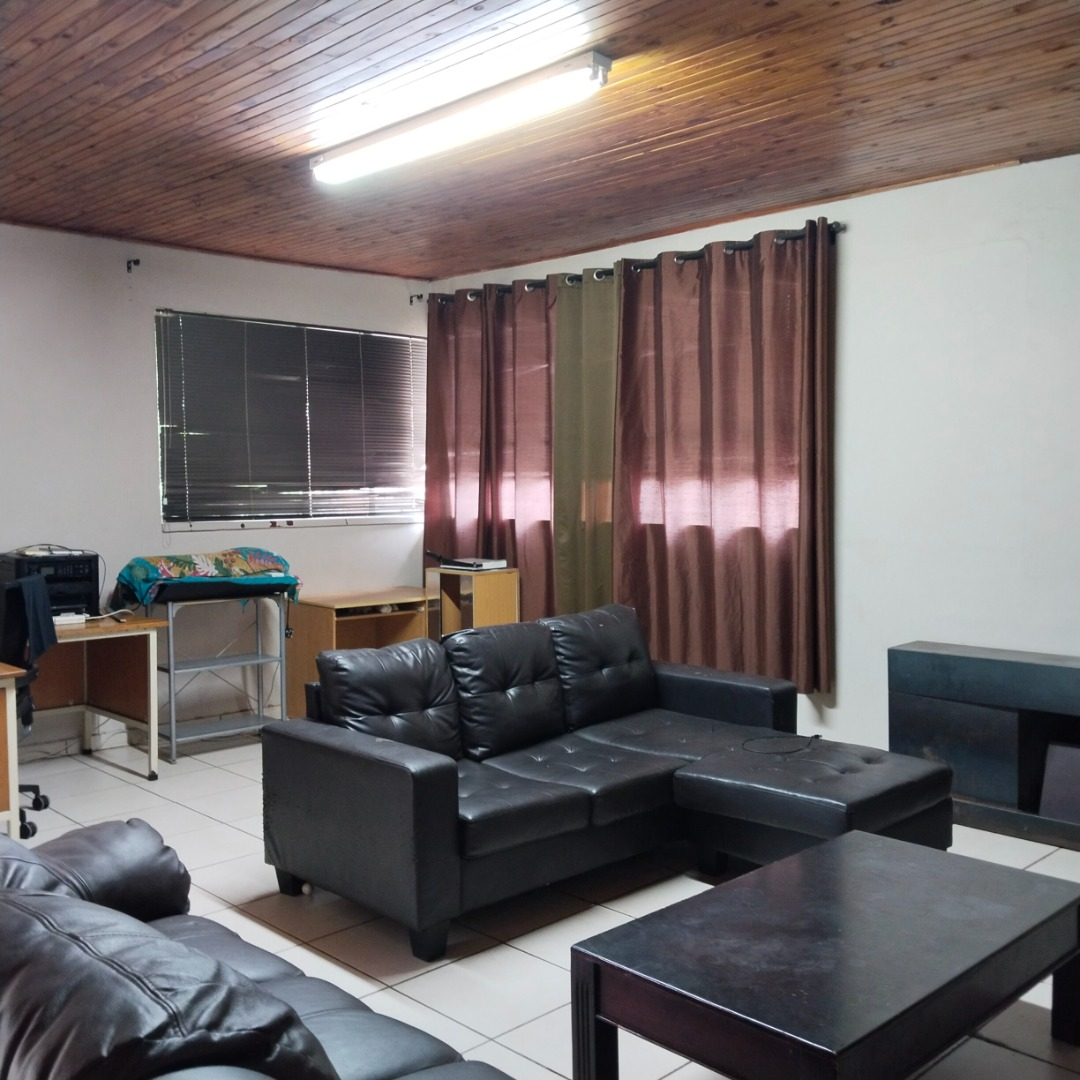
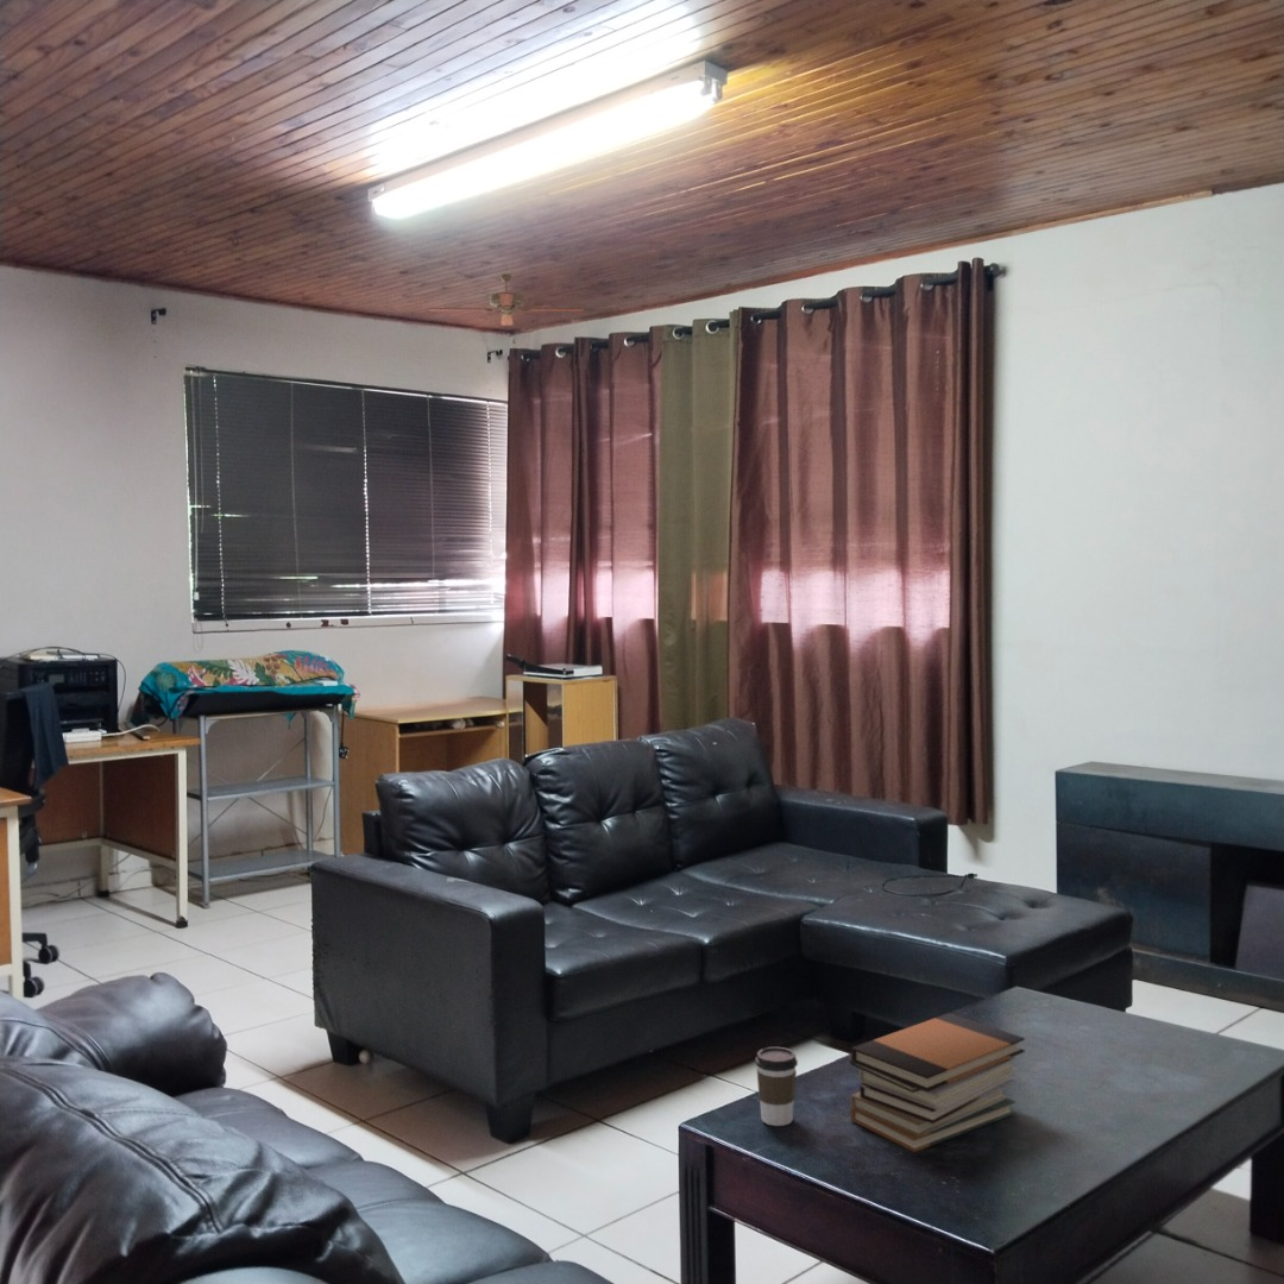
+ coffee cup [754,1046,799,1127]
+ ceiling fan [427,272,585,345]
+ book stack [849,1012,1026,1153]
